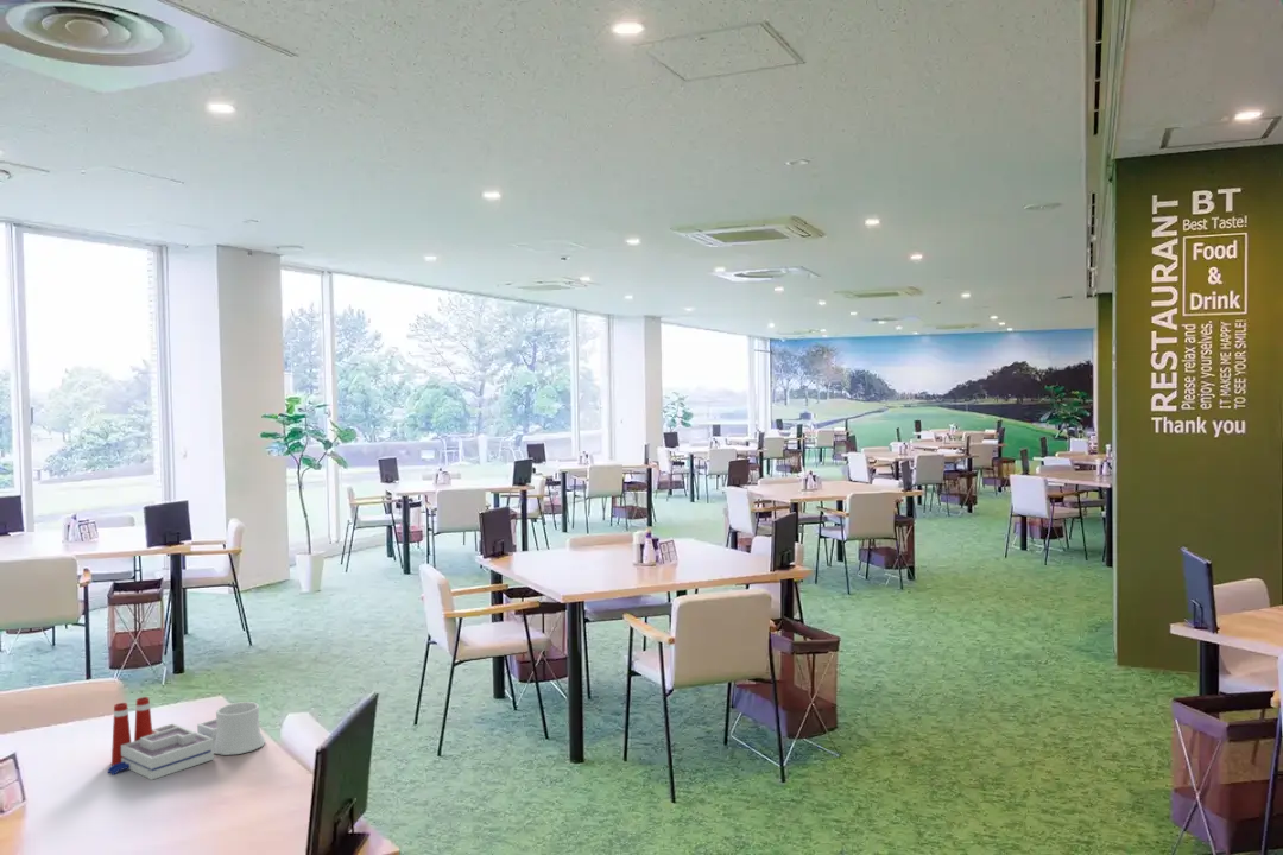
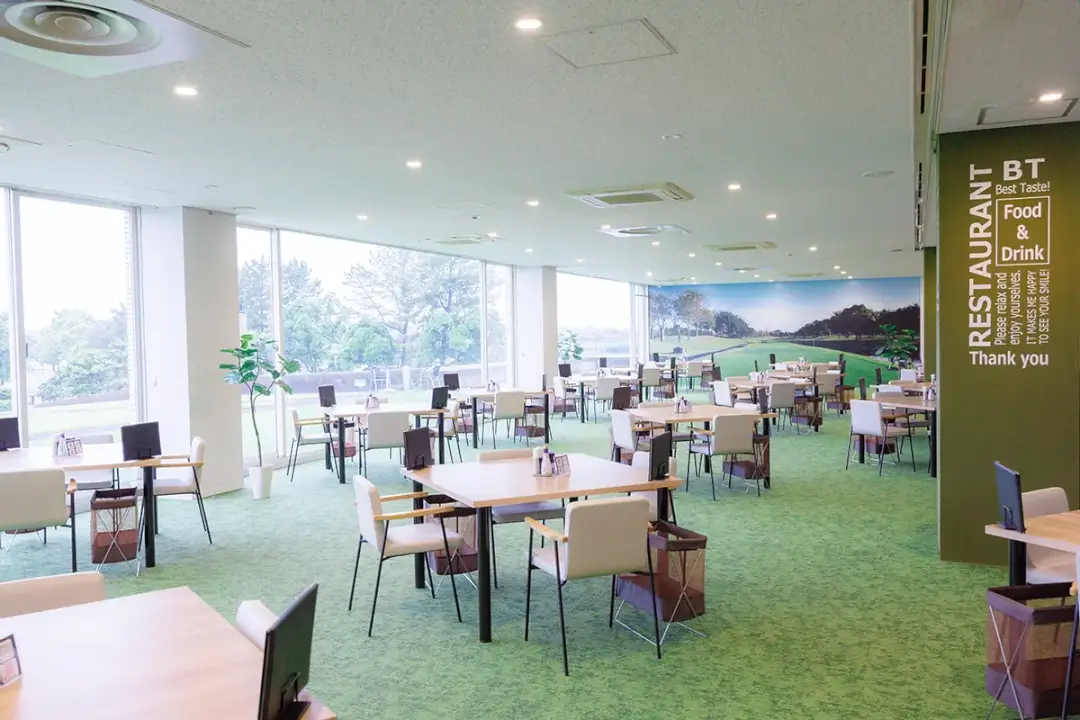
- architectural model [107,696,267,781]
